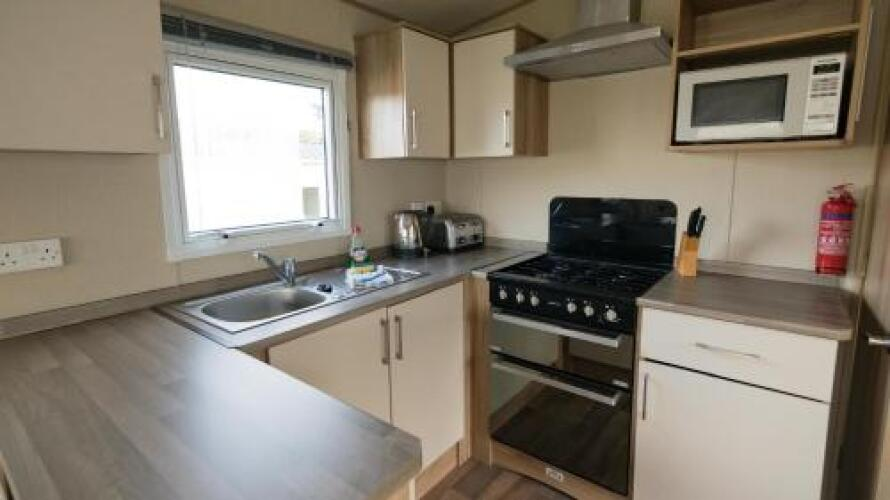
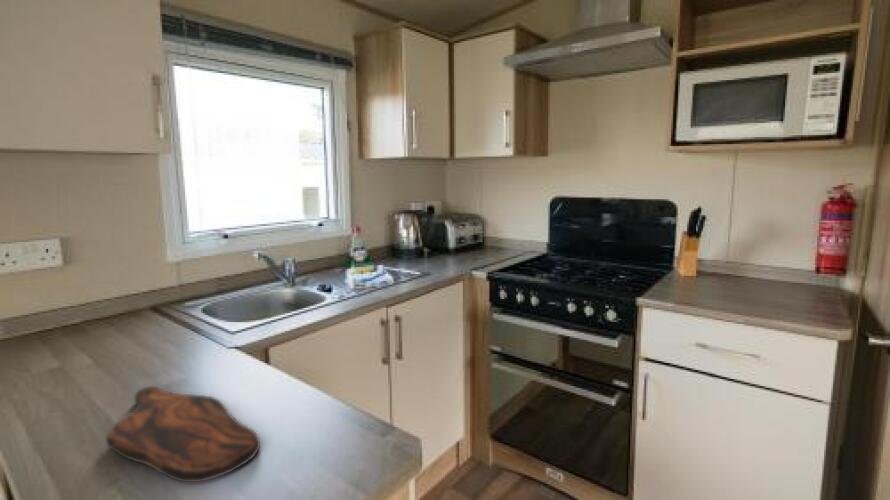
+ cutting board [105,385,261,483]
